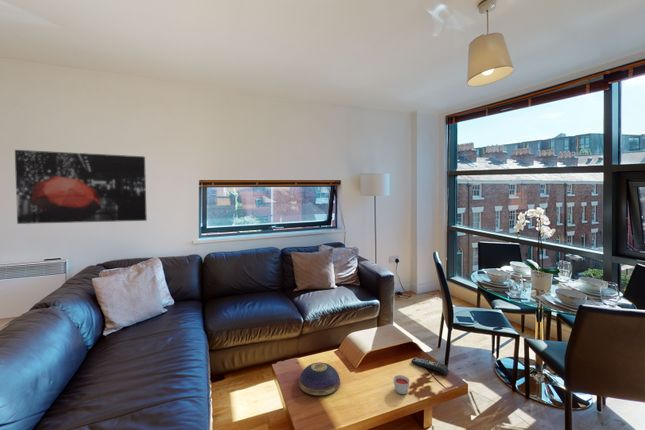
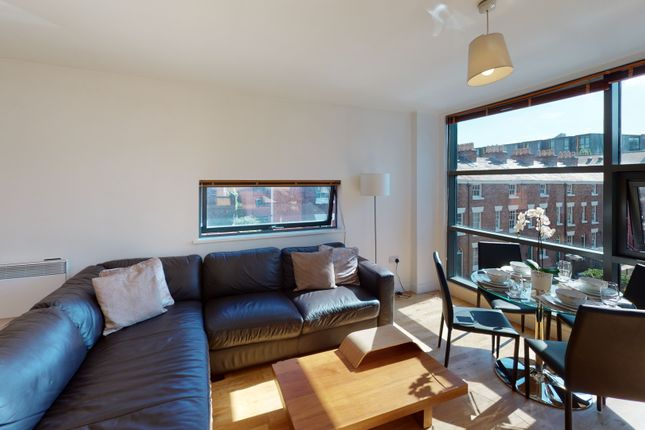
- candle [392,374,411,395]
- remote control [410,357,450,376]
- wall art [14,149,148,225]
- decorative bowl [298,361,341,396]
